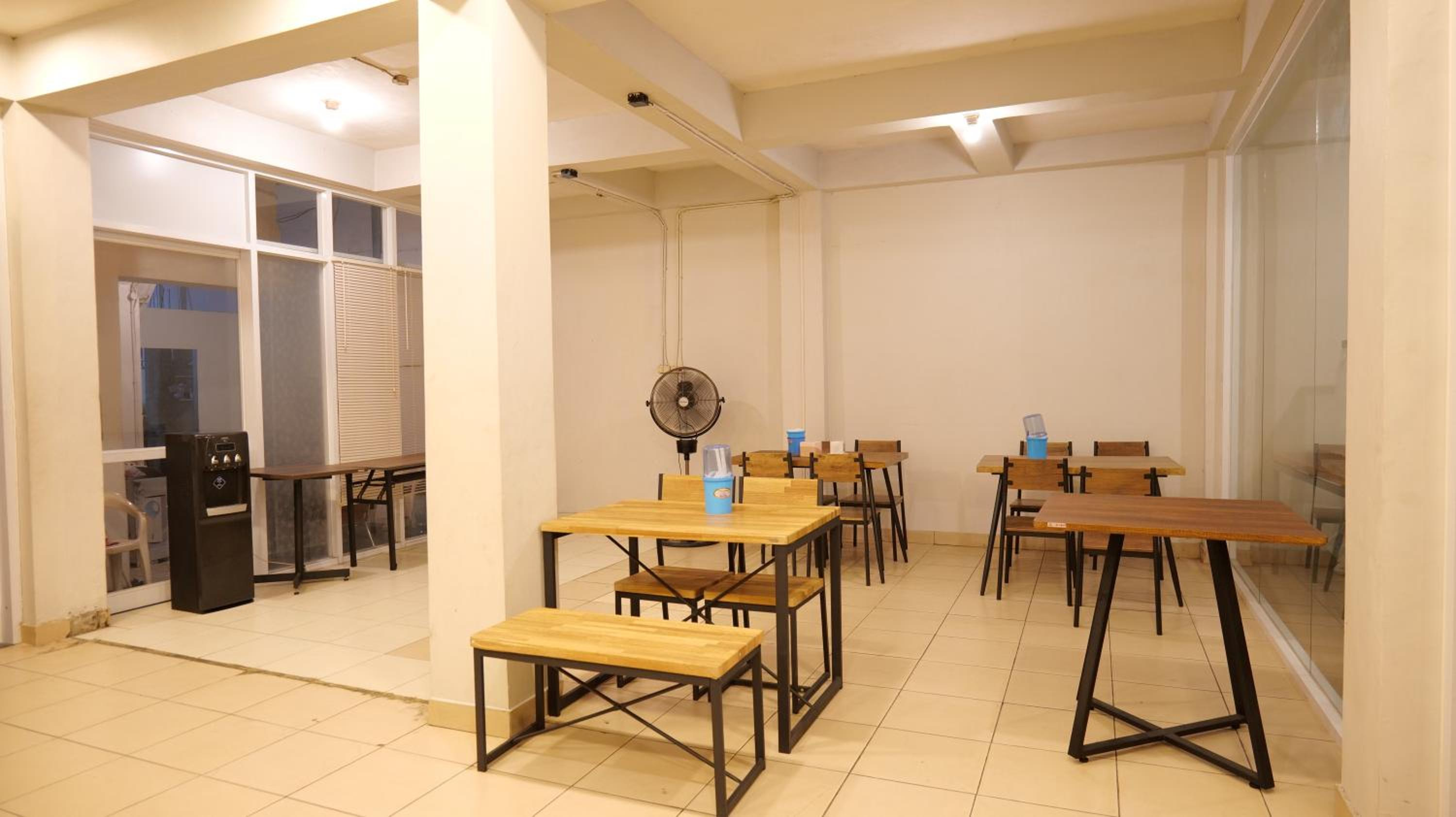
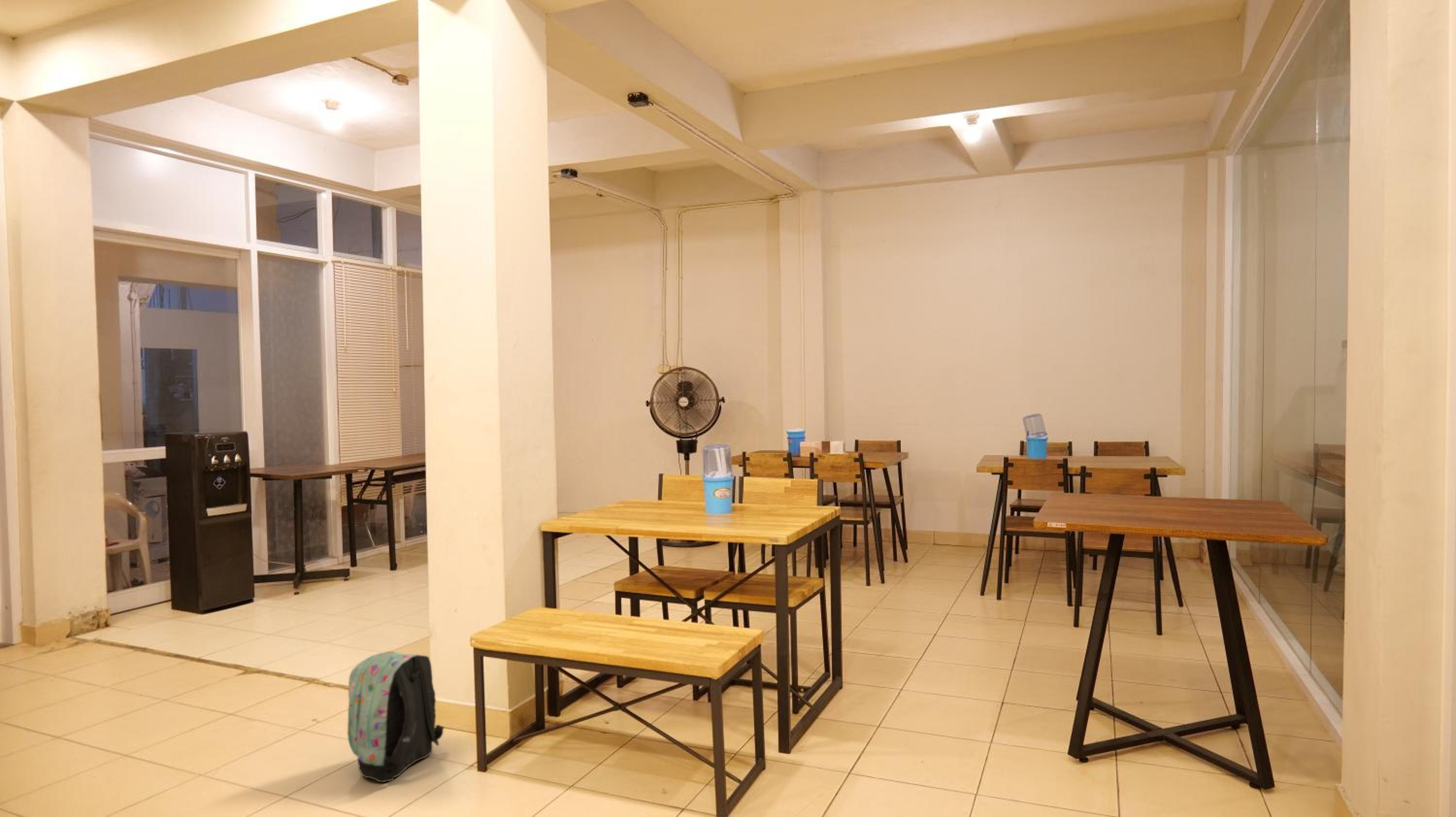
+ backpack [347,651,445,783]
